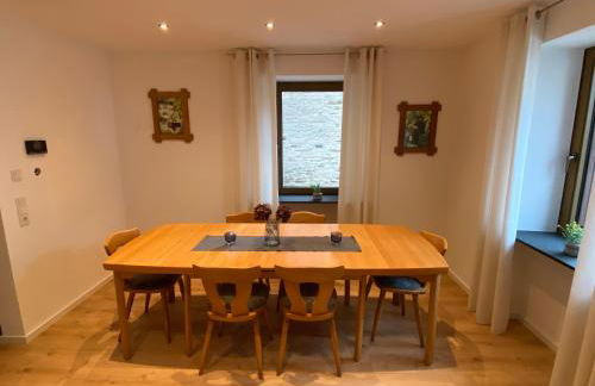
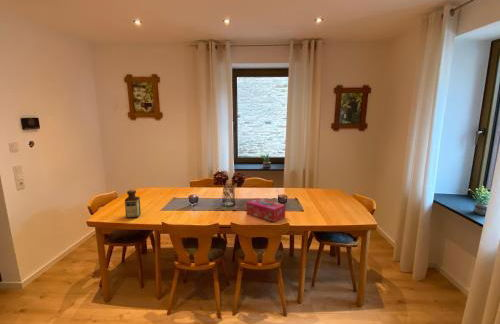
+ bottle [124,189,142,219]
+ tissue box [245,197,286,223]
